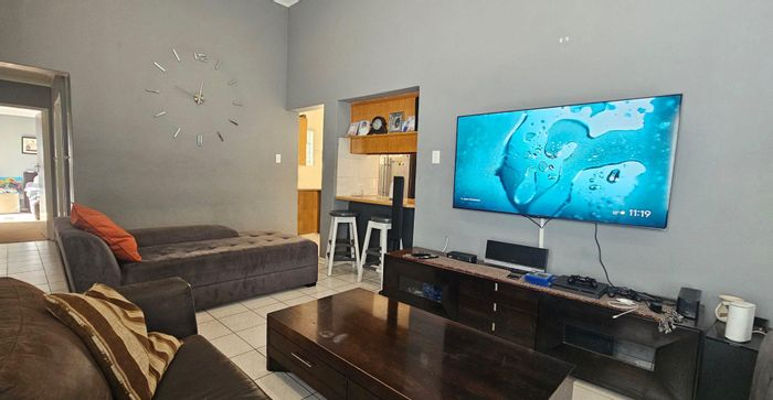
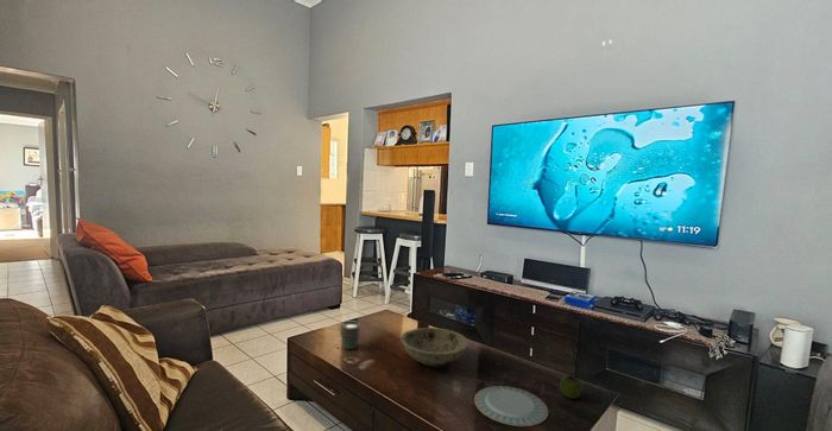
+ chinaware [473,385,549,427]
+ apple [559,374,582,400]
+ mug [339,321,361,350]
+ bowl [399,327,469,368]
